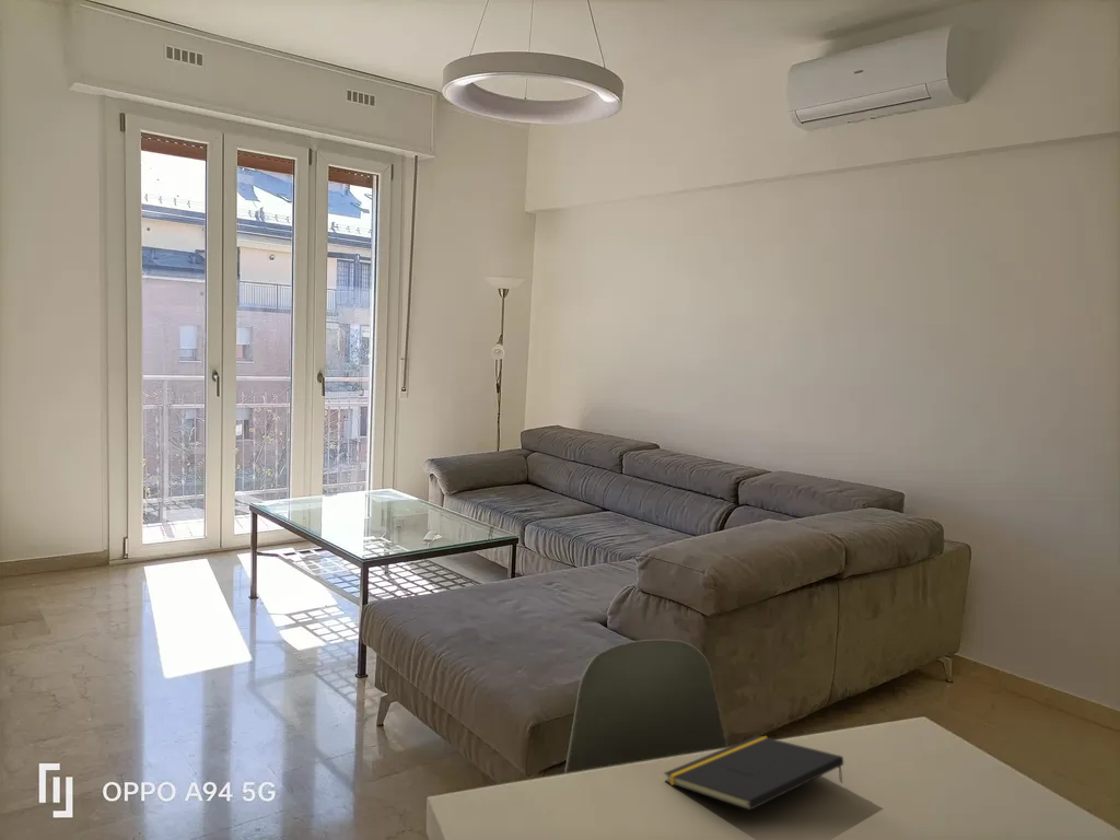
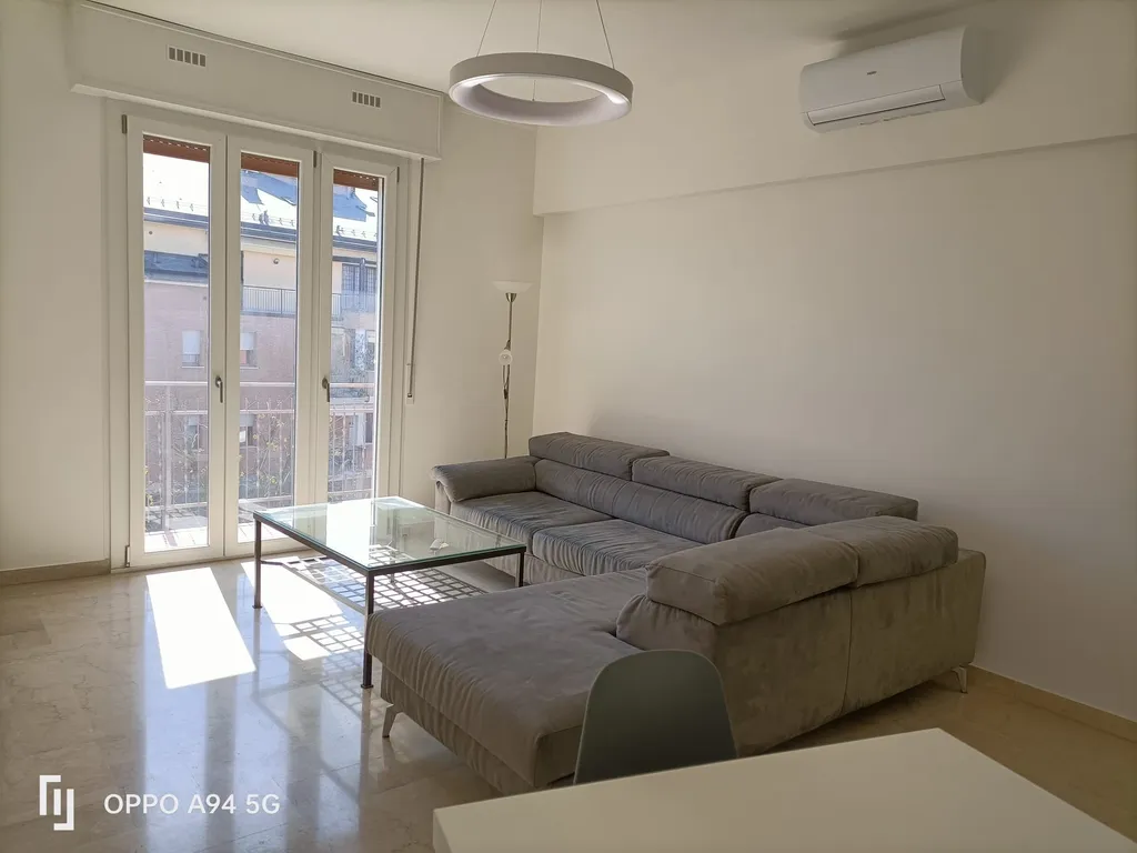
- notepad [663,734,844,812]
